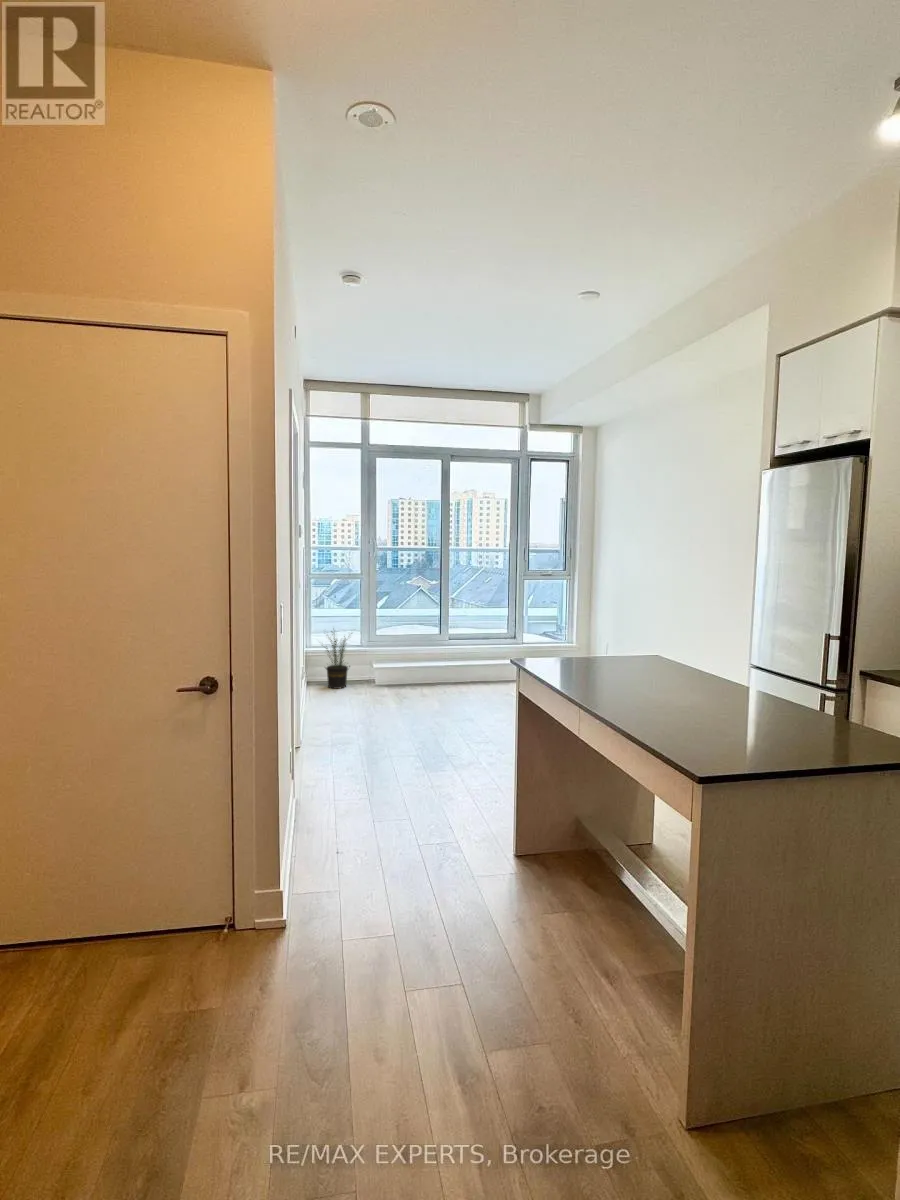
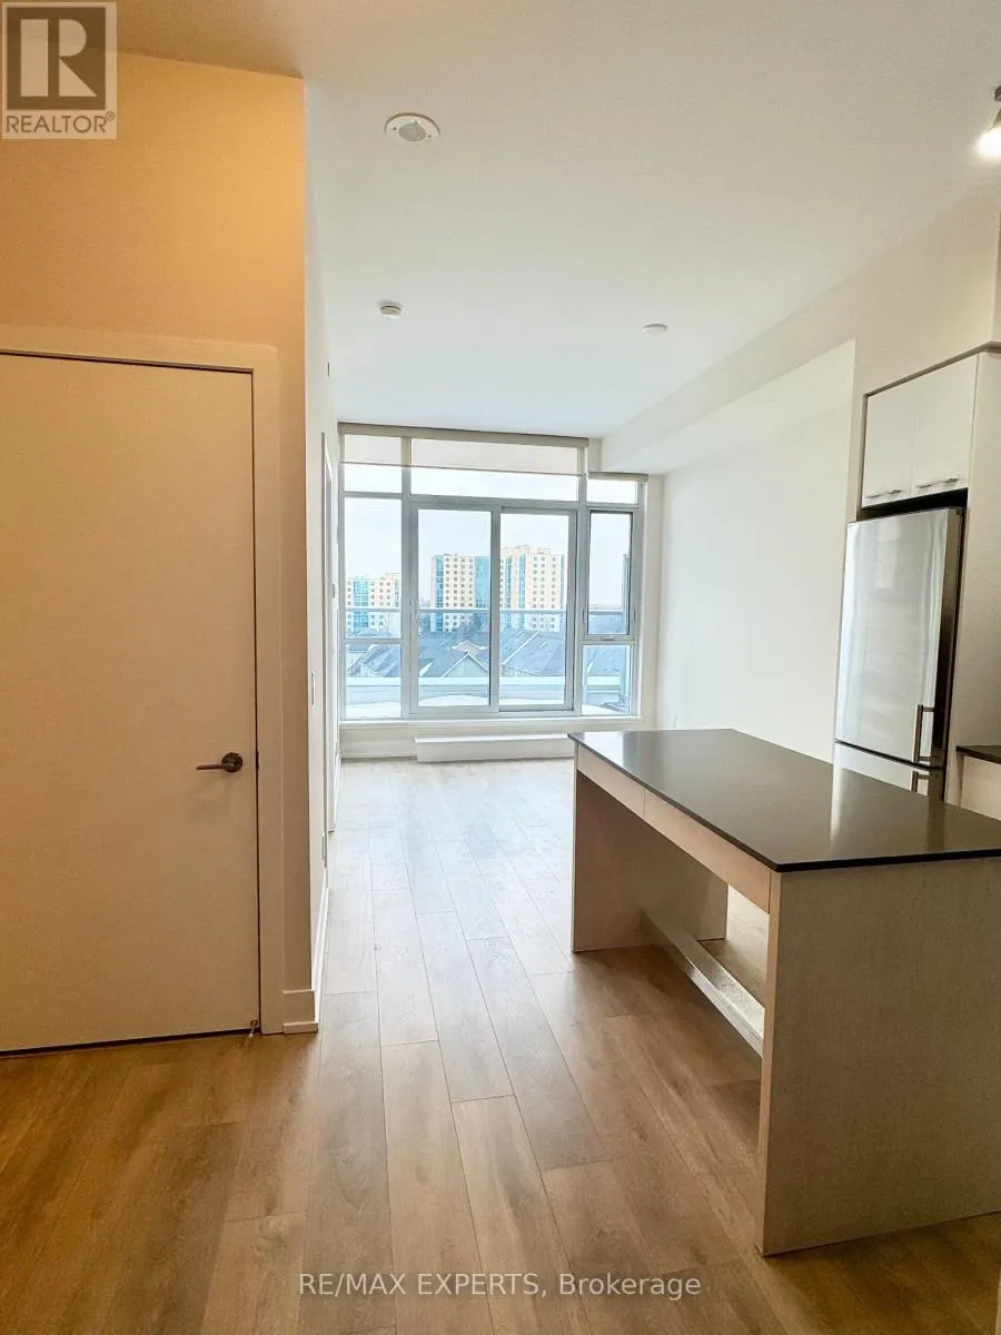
- potted plant [316,625,355,690]
